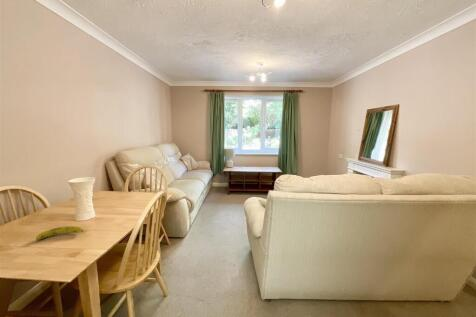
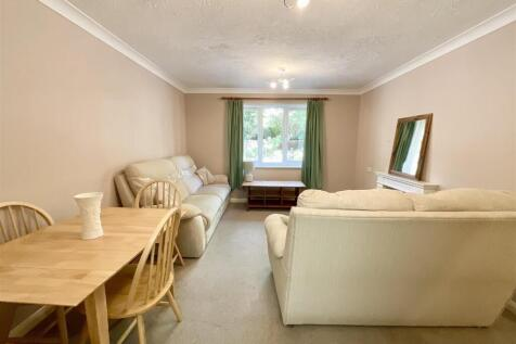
- fruit [32,225,85,244]
